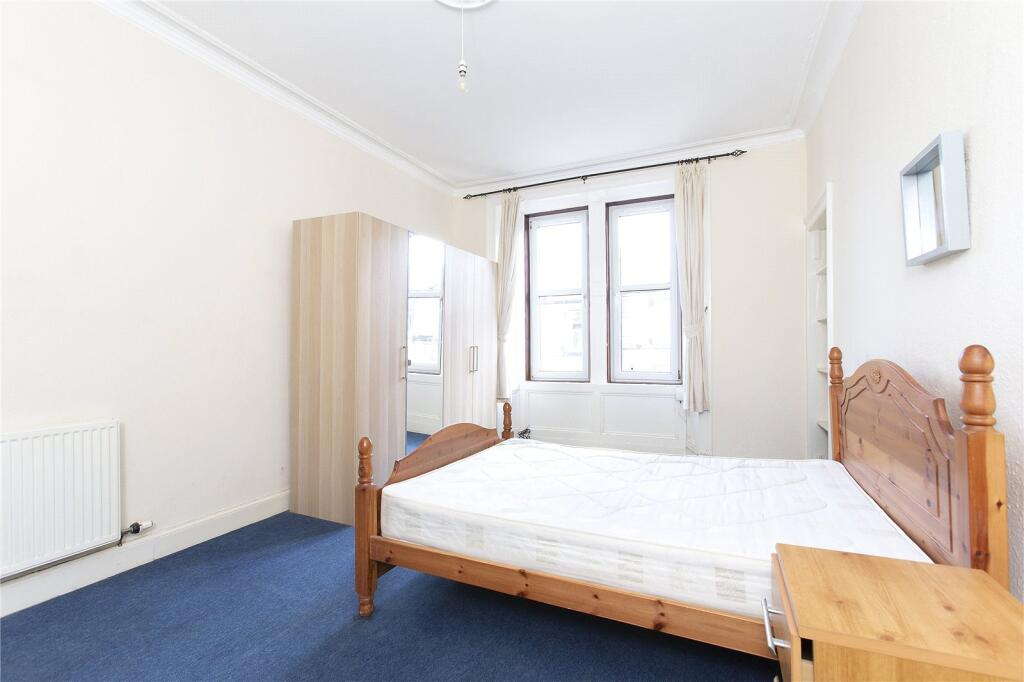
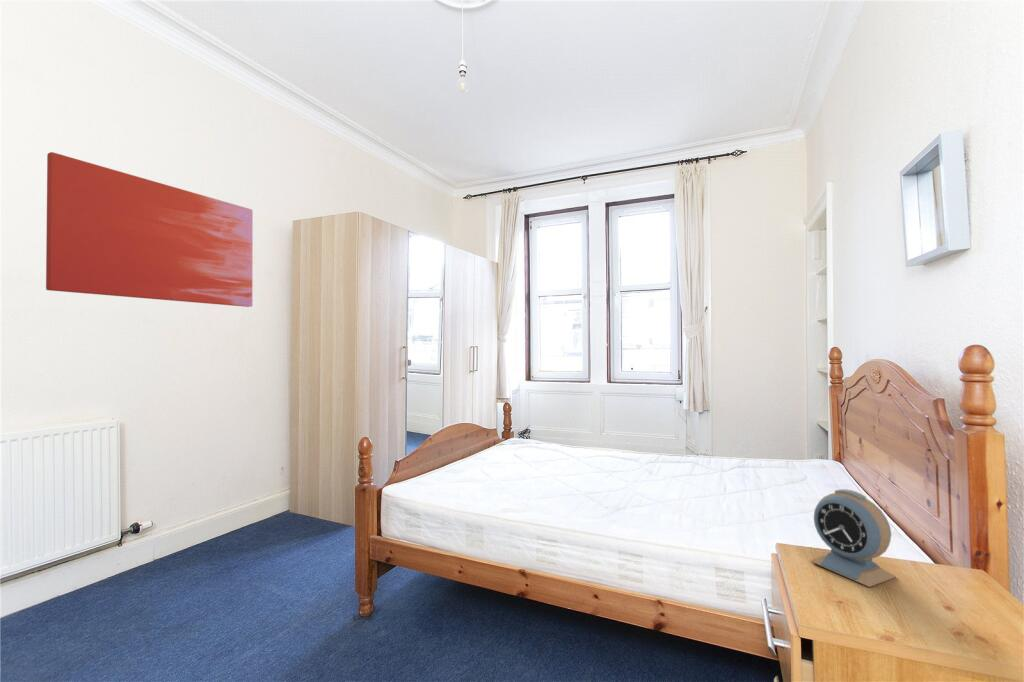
+ alarm clock [809,488,897,588]
+ wall art [45,151,254,308]
